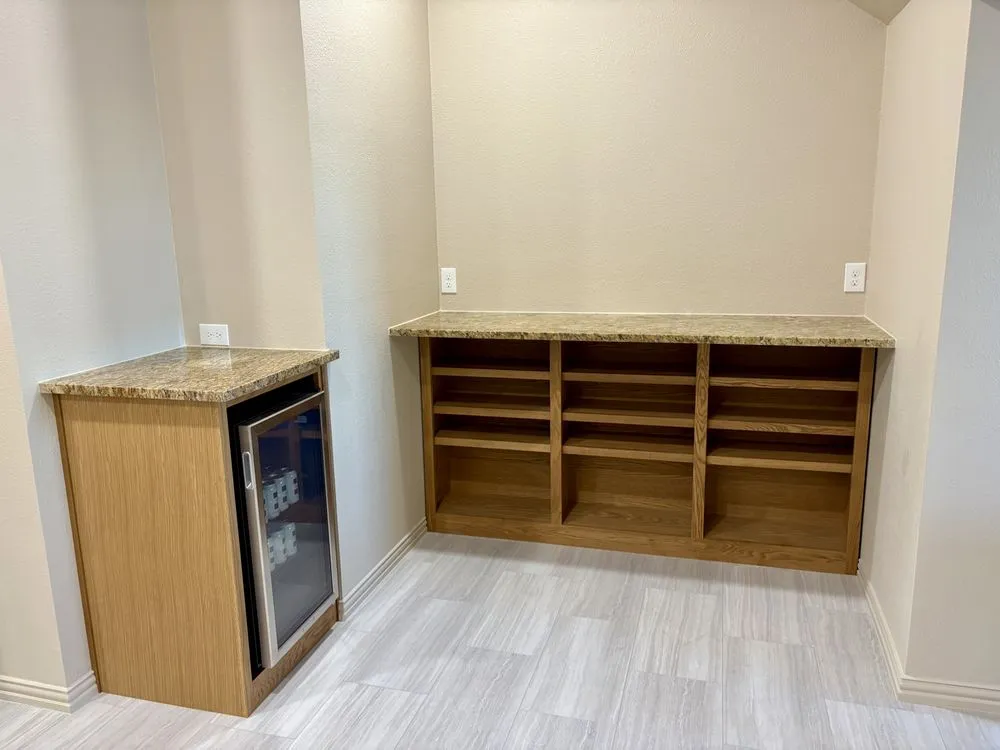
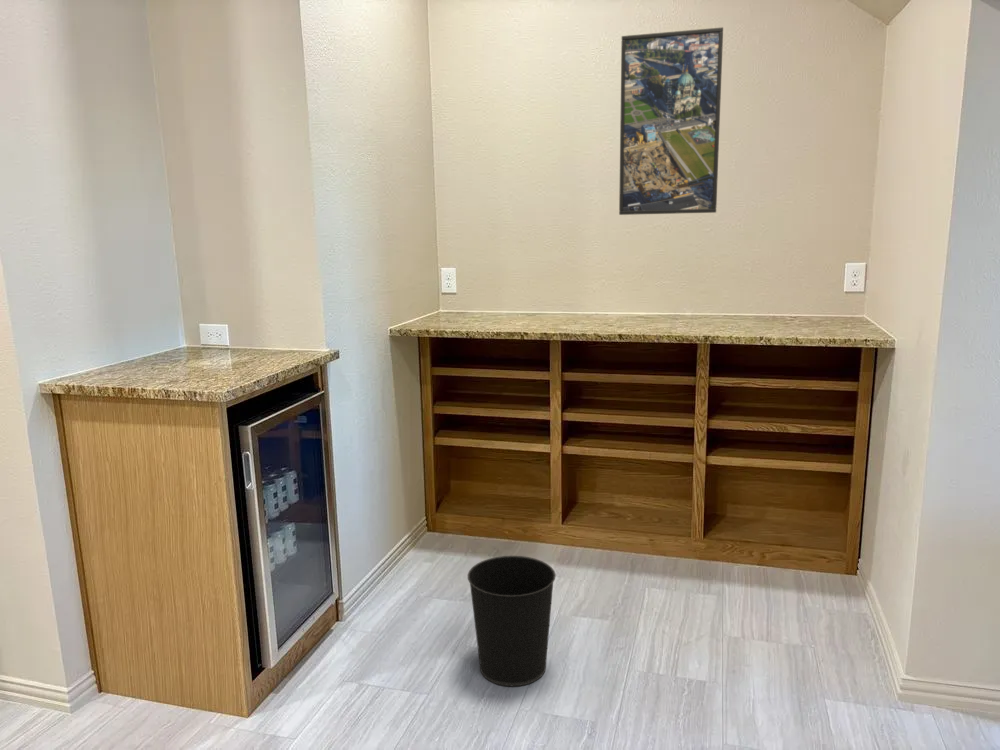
+ wastebasket [467,555,557,687]
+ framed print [618,26,724,216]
